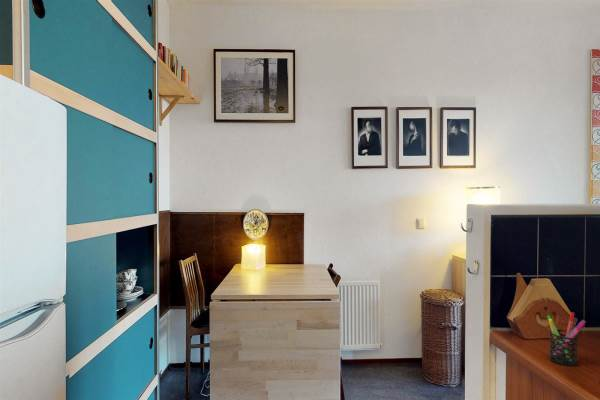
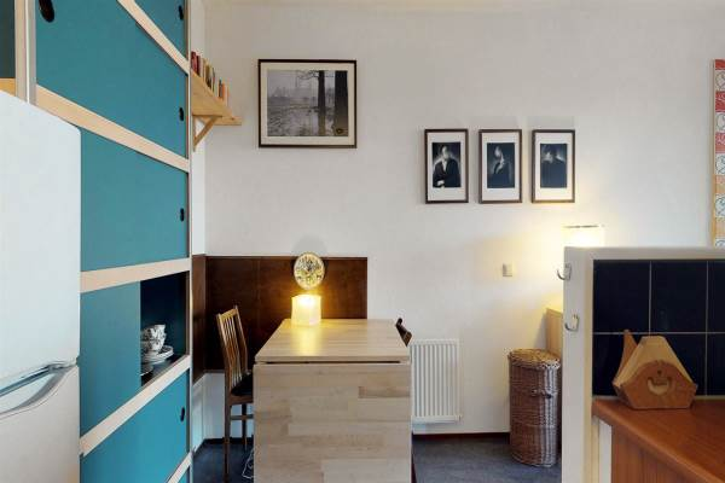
- pen holder [546,311,587,367]
